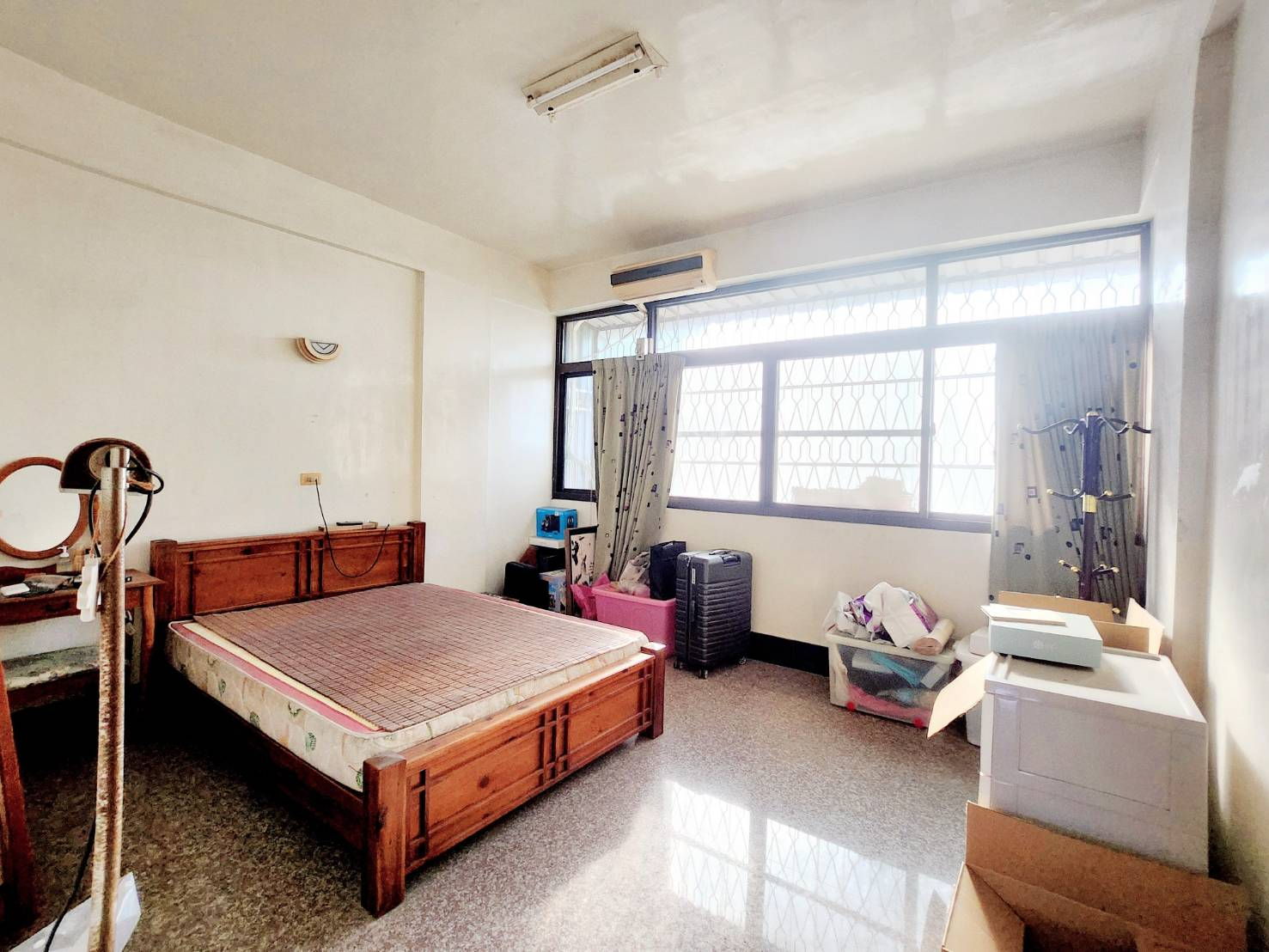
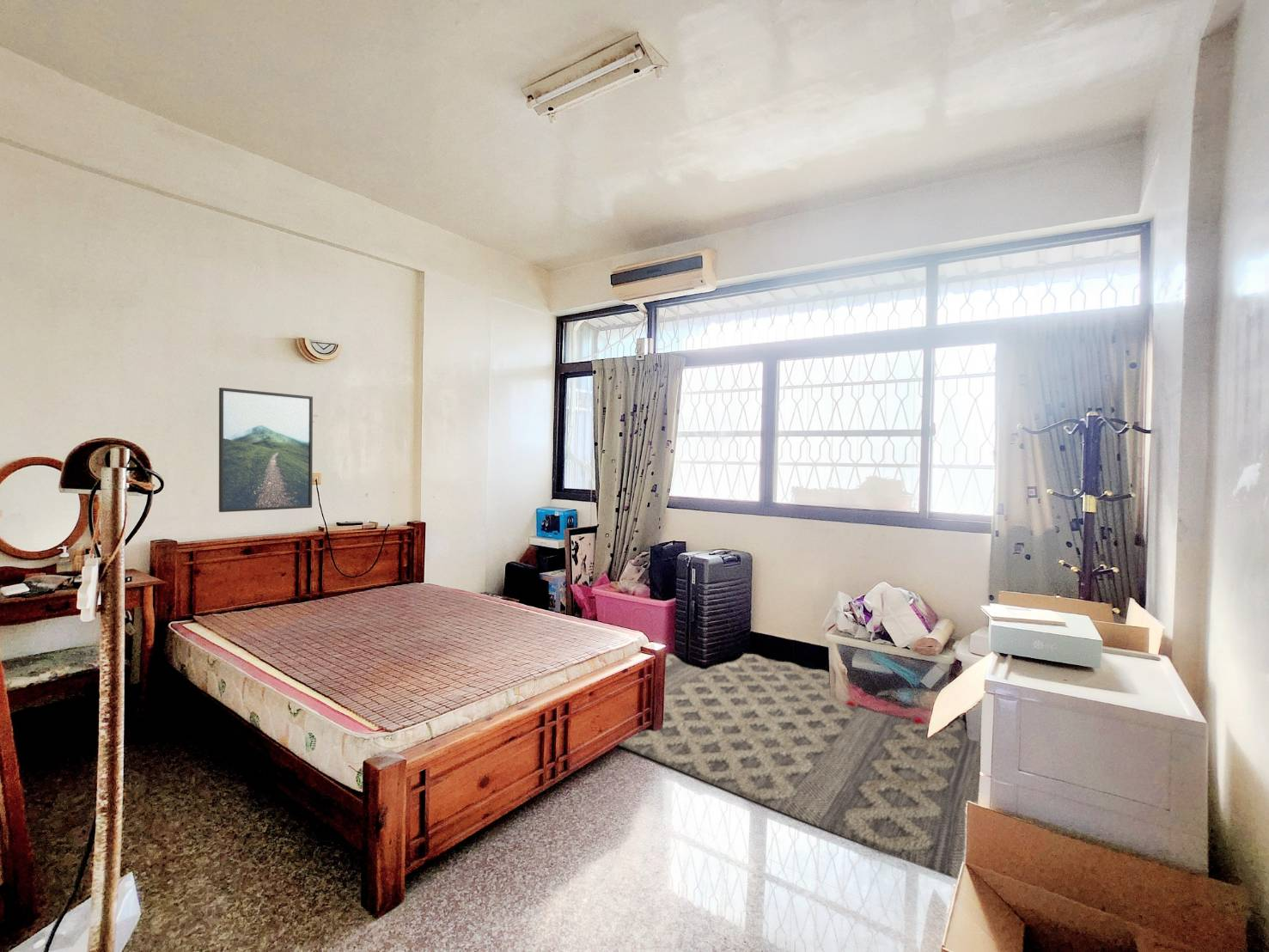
+ rug [618,652,981,880]
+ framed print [218,387,314,513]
